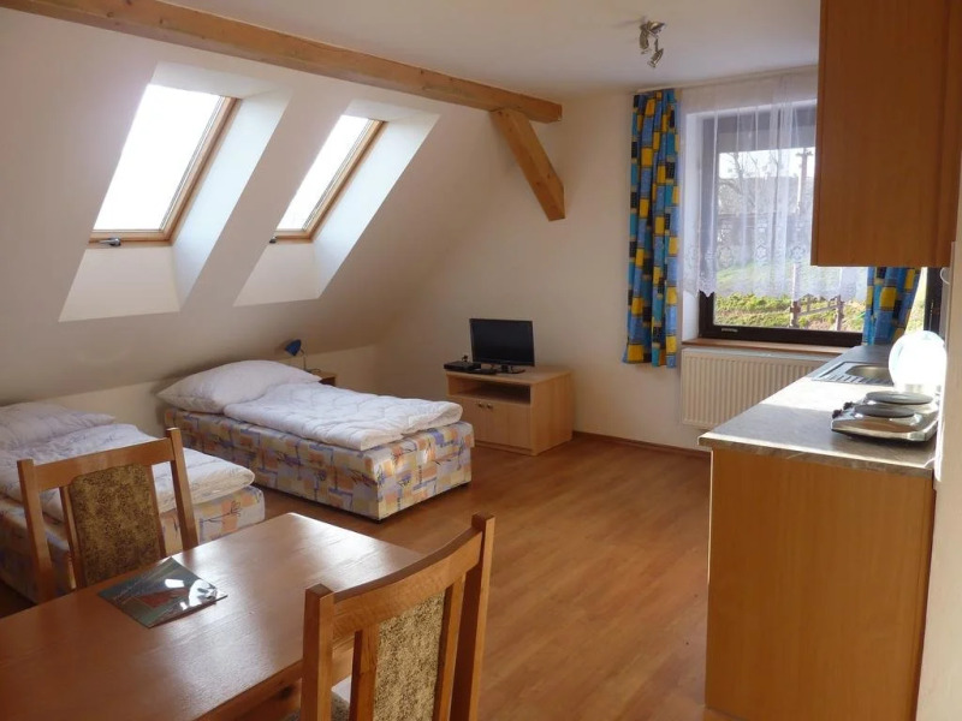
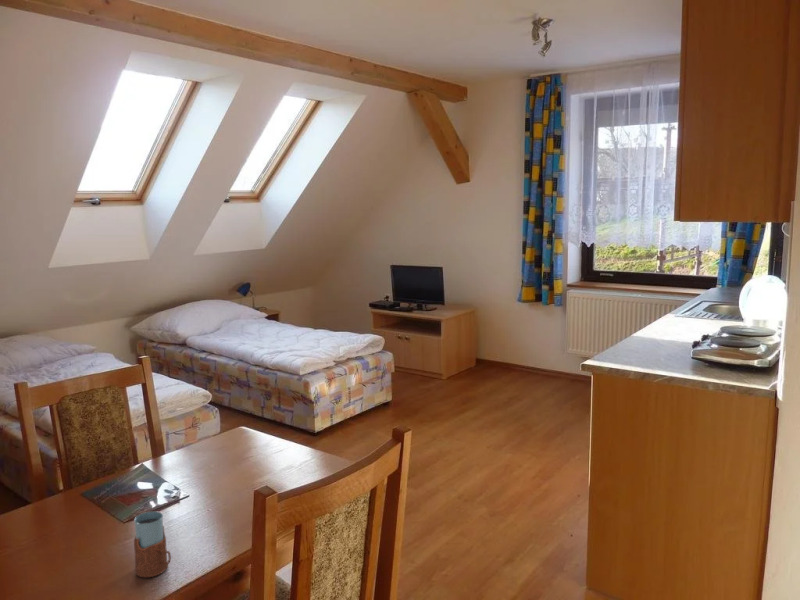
+ drinking glass [133,510,172,578]
